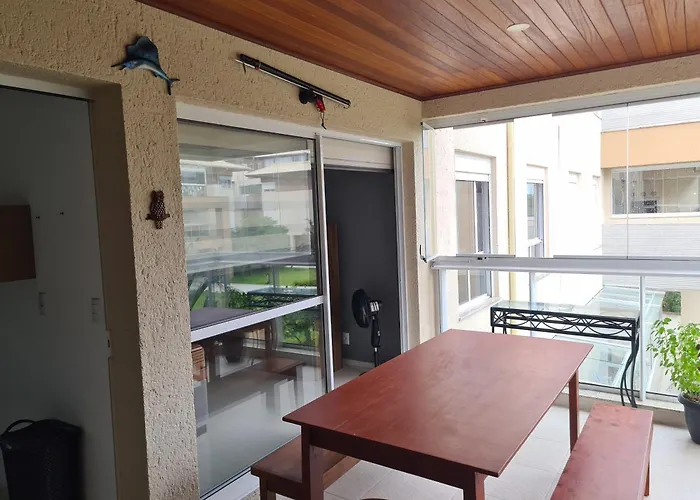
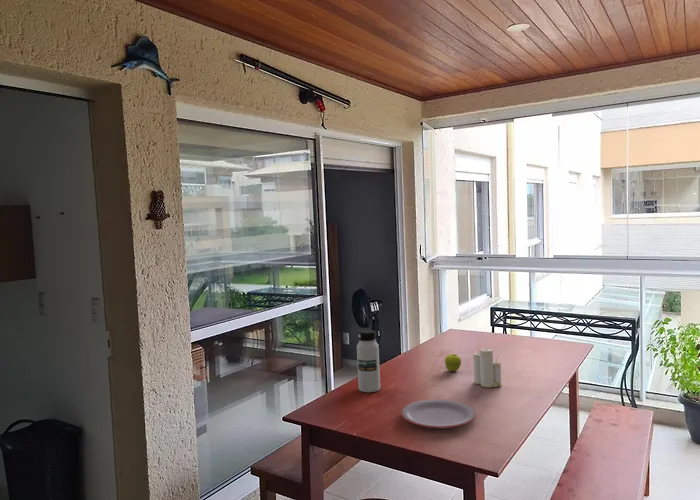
+ fruit [444,353,462,372]
+ plate [400,398,477,429]
+ candle [472,348,503,388]
+ water bottle [356,329,381,393]
